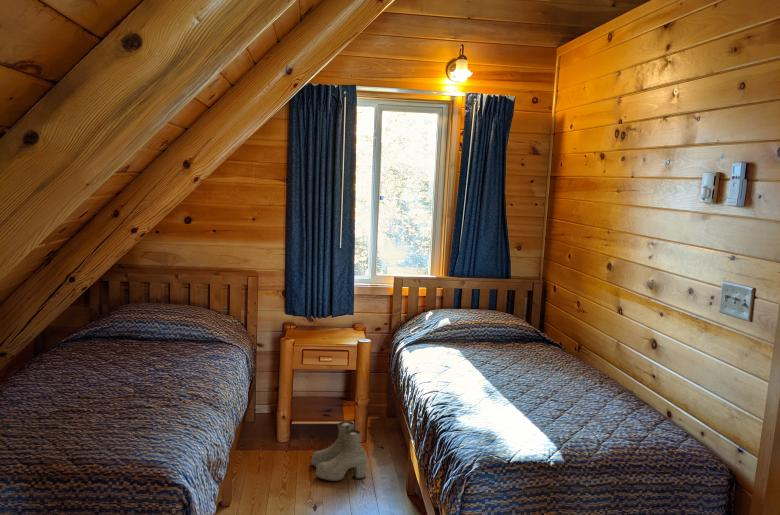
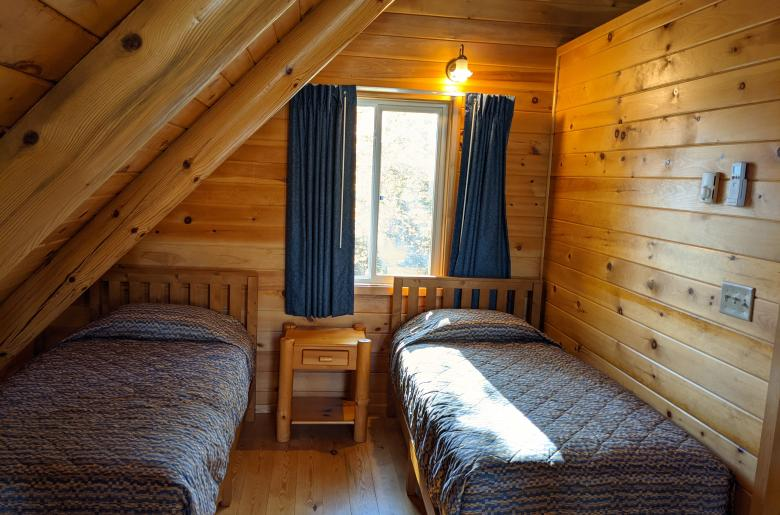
- boots [311,420,368,482]
